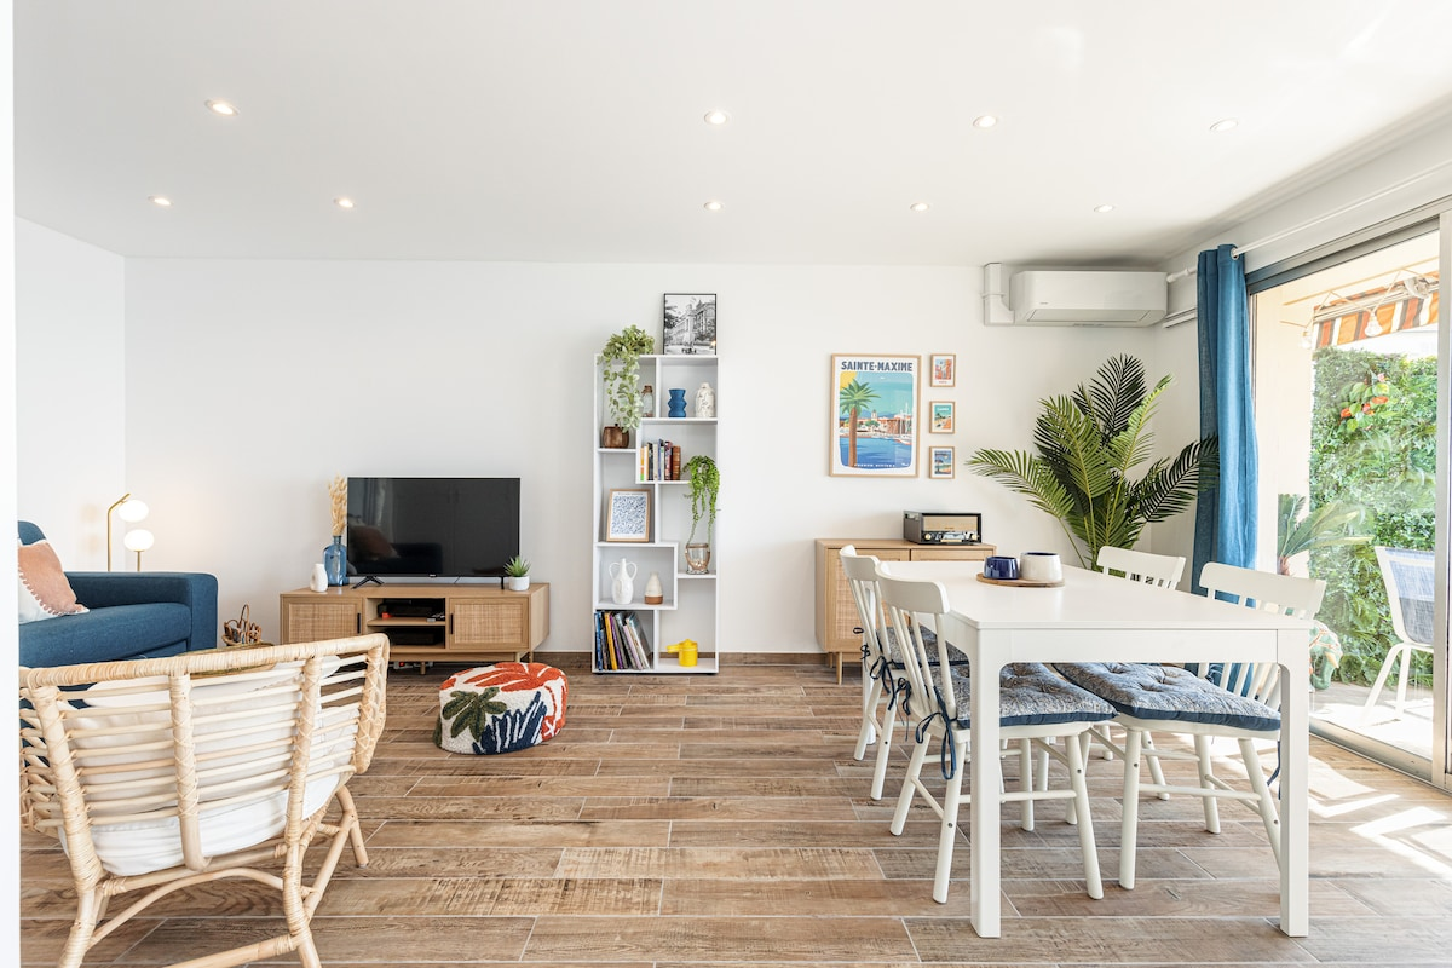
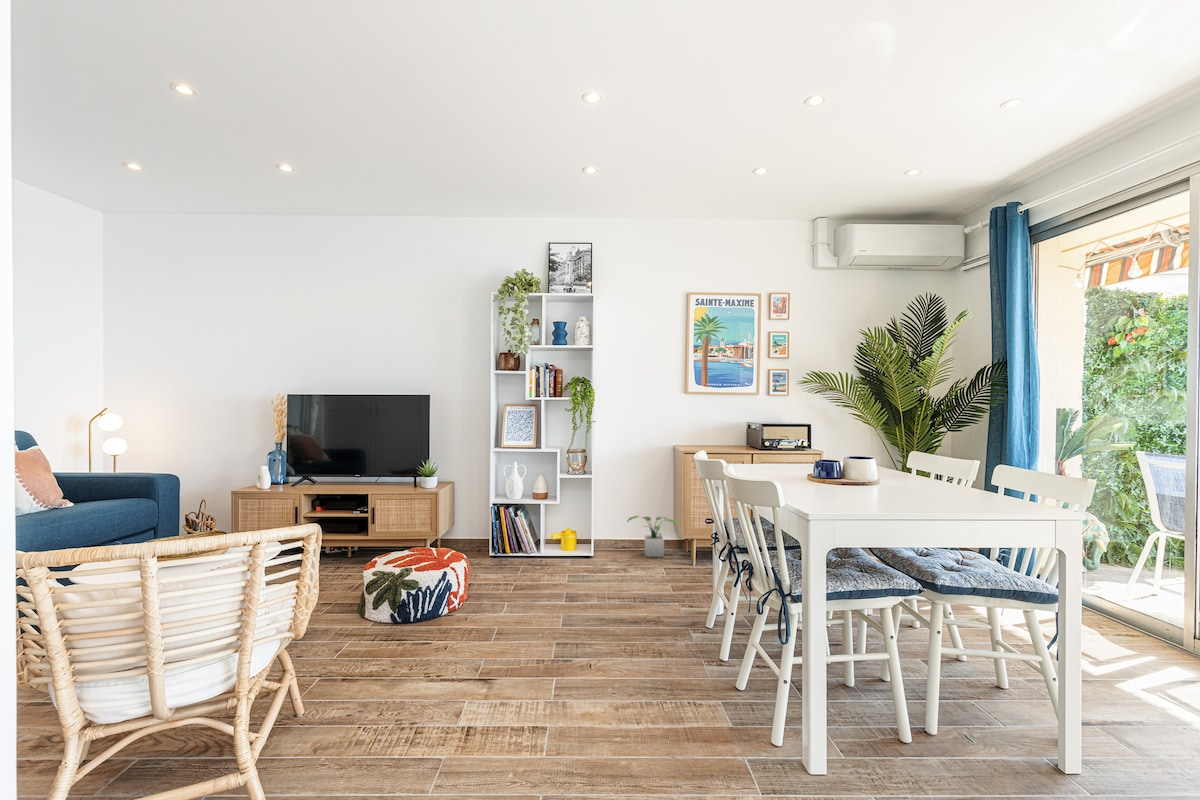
+ potted plant [626,515,678,558]
